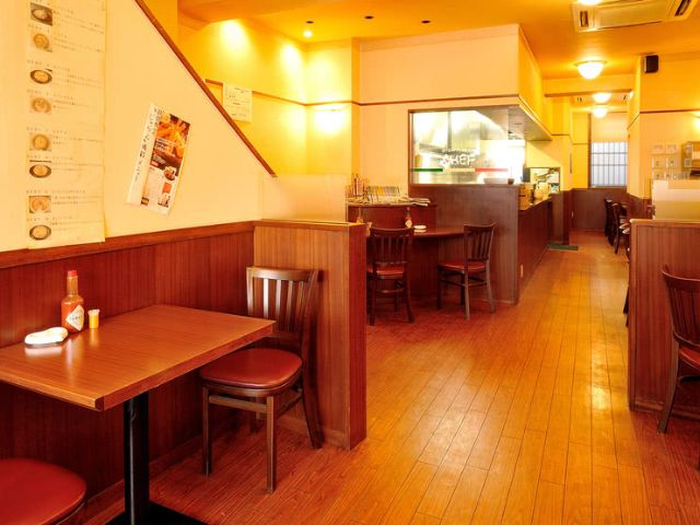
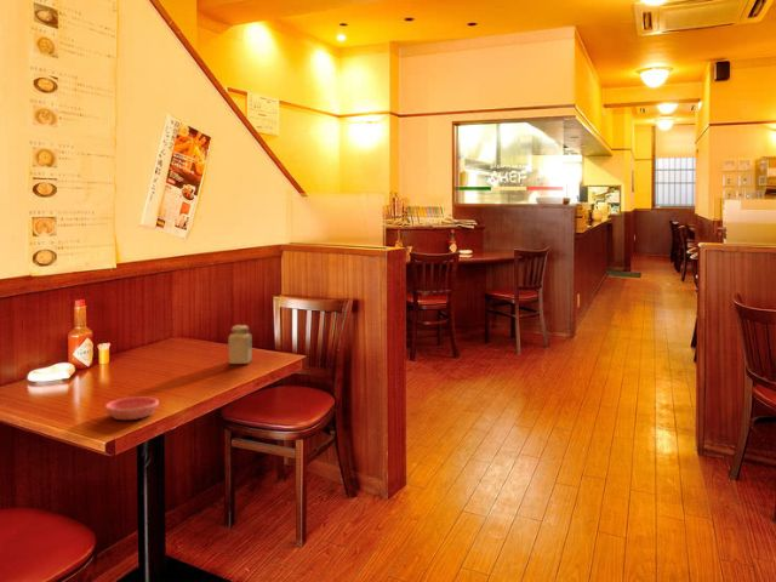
+ saucer [104,396,160,421]
+ salt shaker [227,324,253,365]
